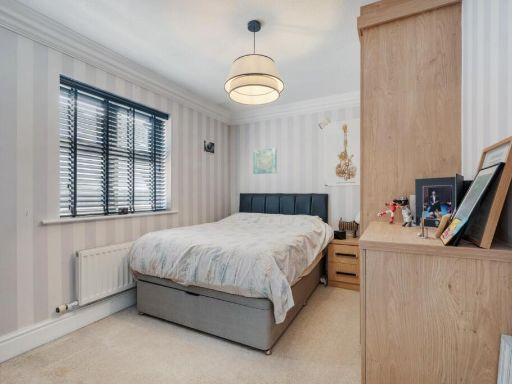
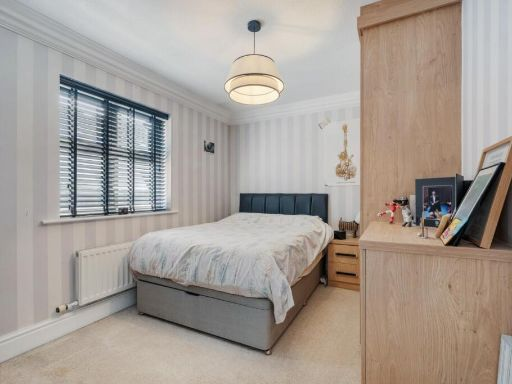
- wall art [252,147,278,175]
